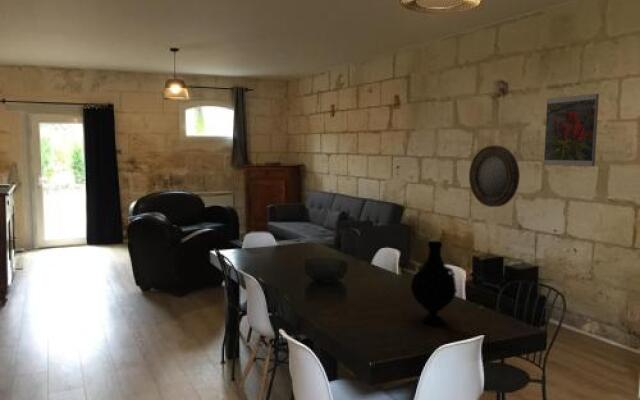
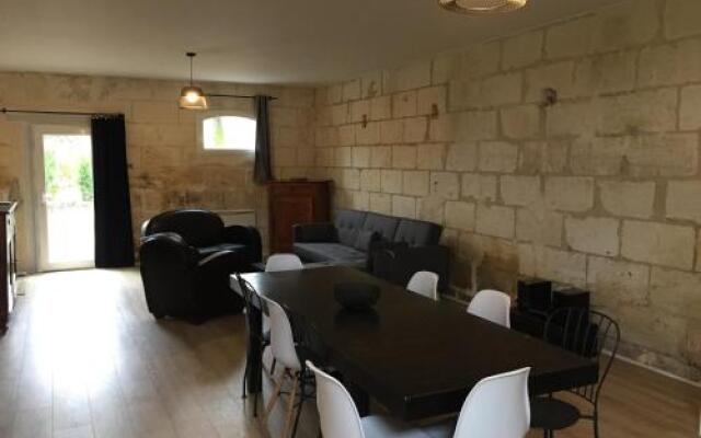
- vase [409,240,458,325]
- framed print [543,93,600,167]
- home mirror [468,144,521,208]
